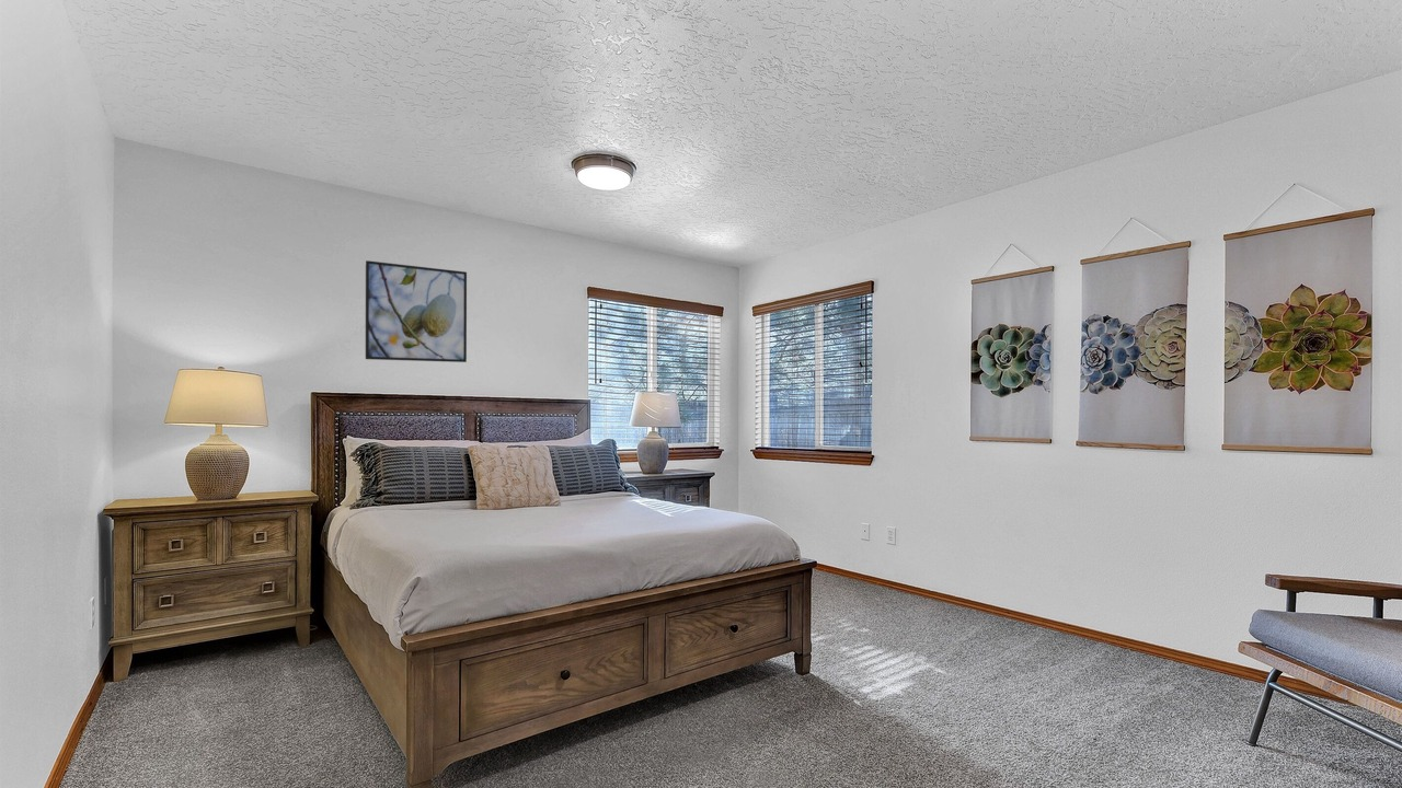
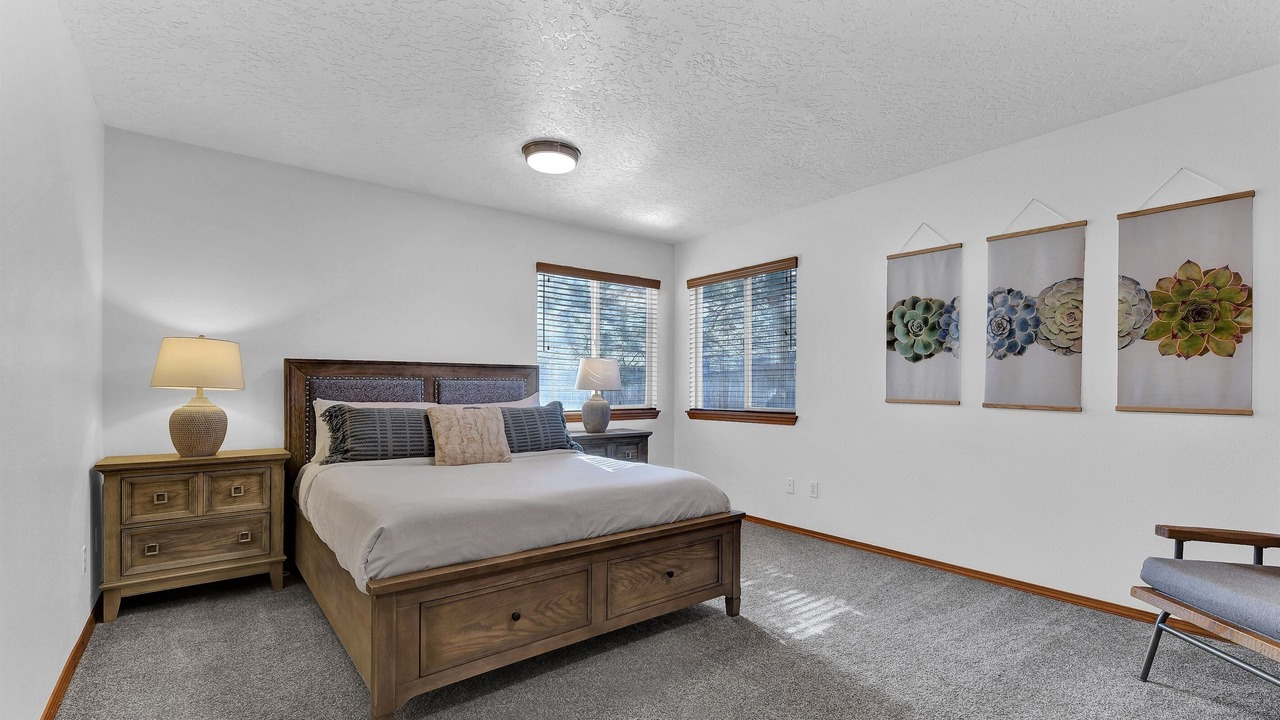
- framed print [365,259,468,363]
